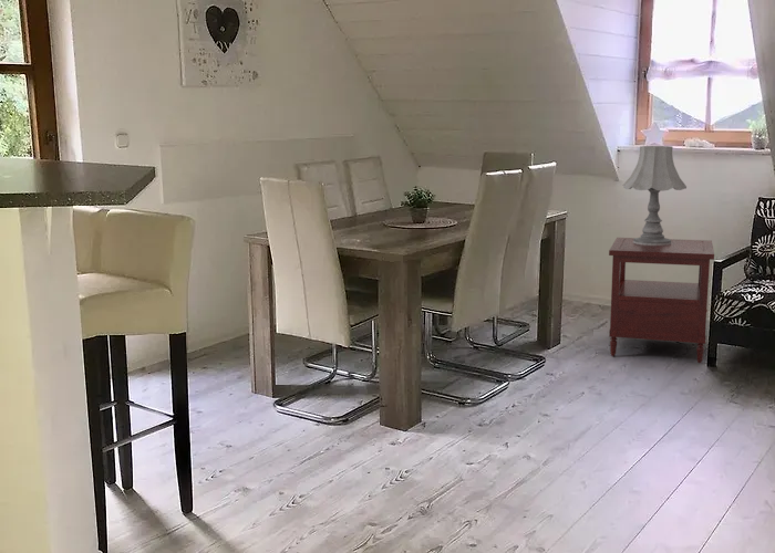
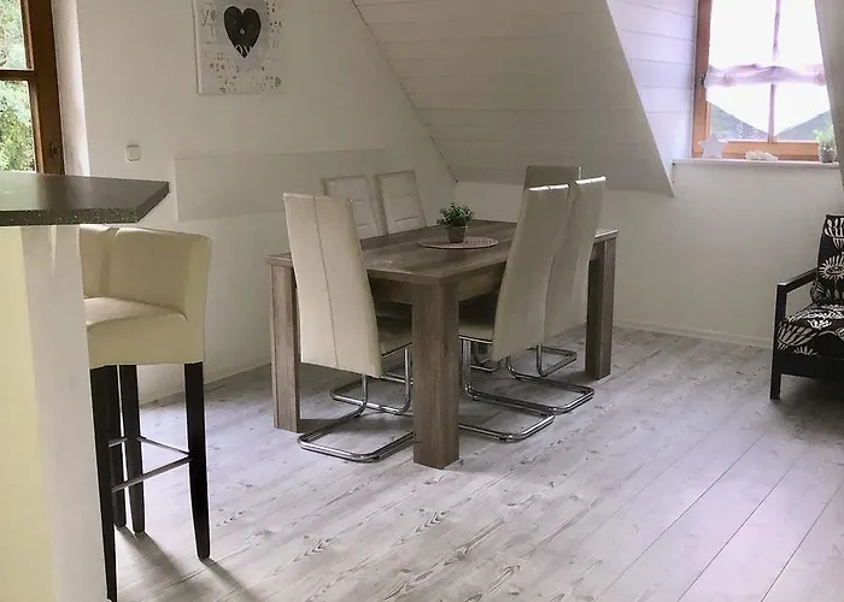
- side table [608,237,715,364]
- table lamp [622,145,688,246]
